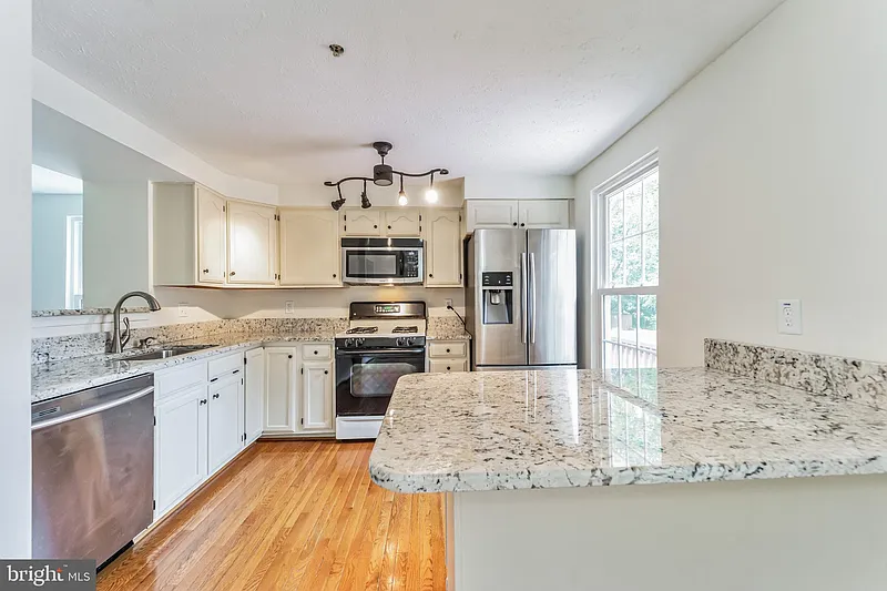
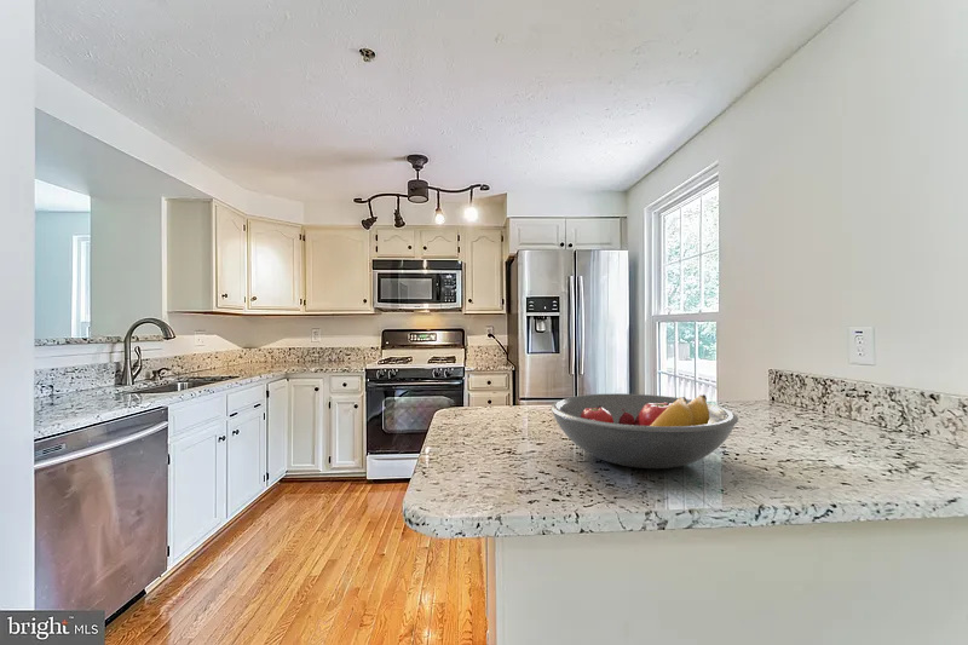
+ fruit bowl [549,392,739,470]
